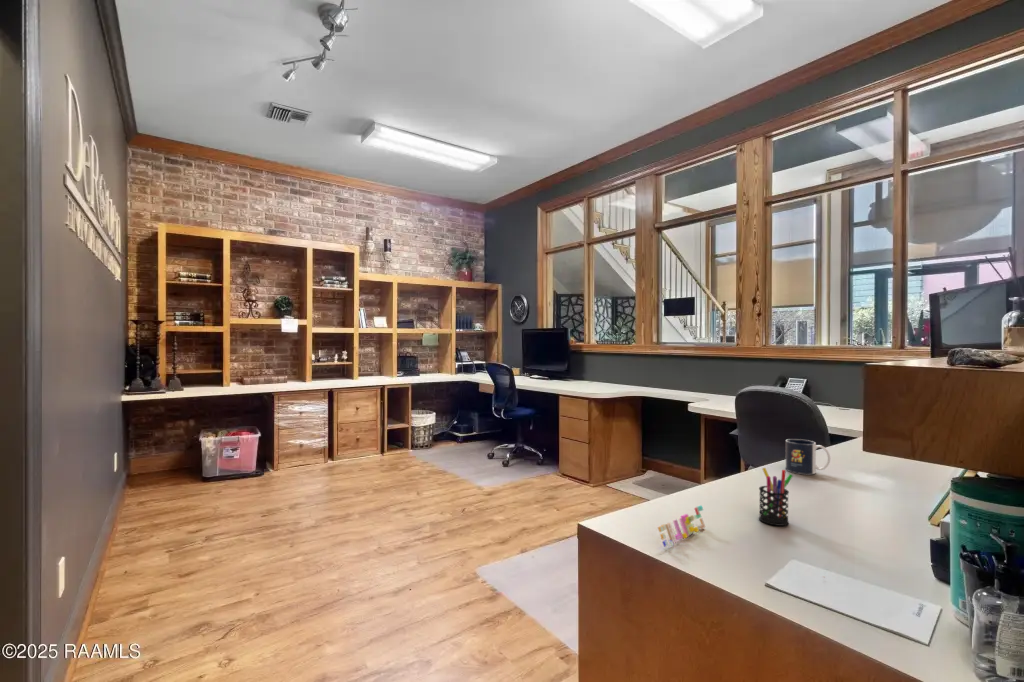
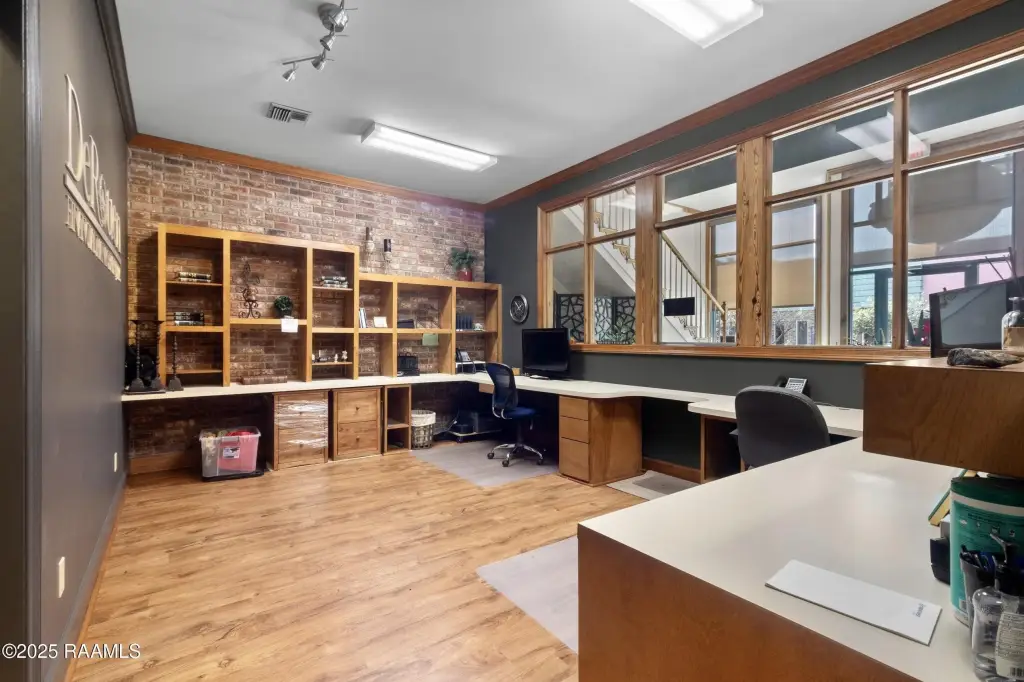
- mug [785,438,831,475]
- pen holder [758,467,794,527]
- sticky notes [657,504,826,579]
